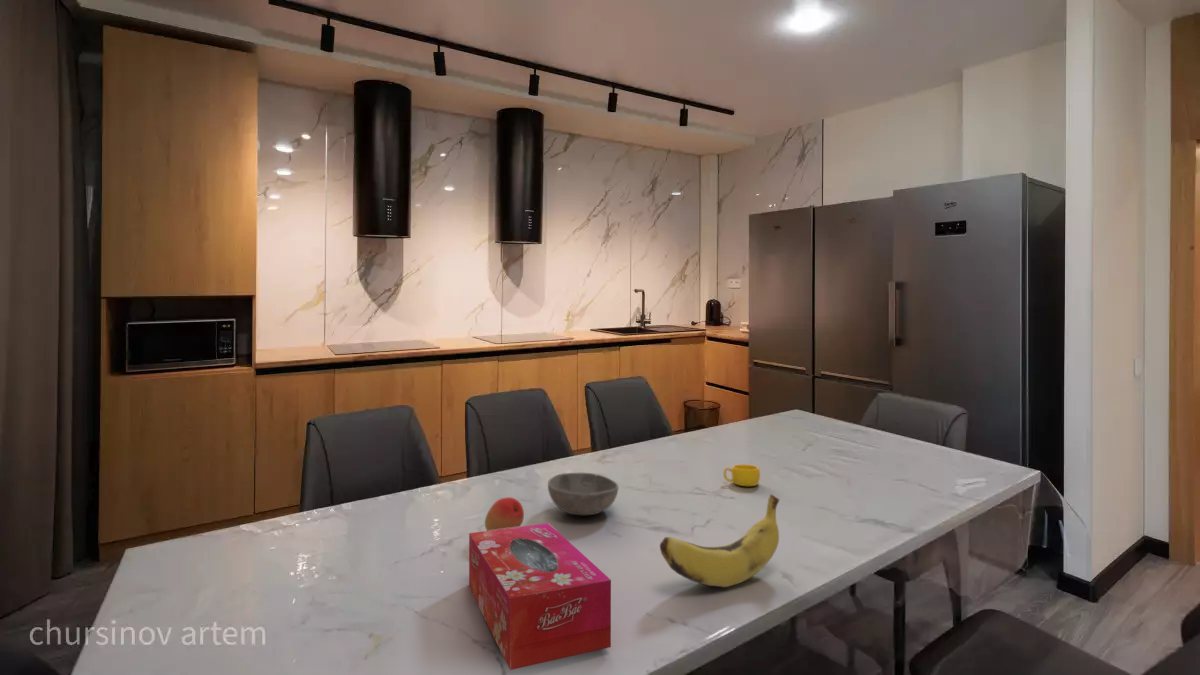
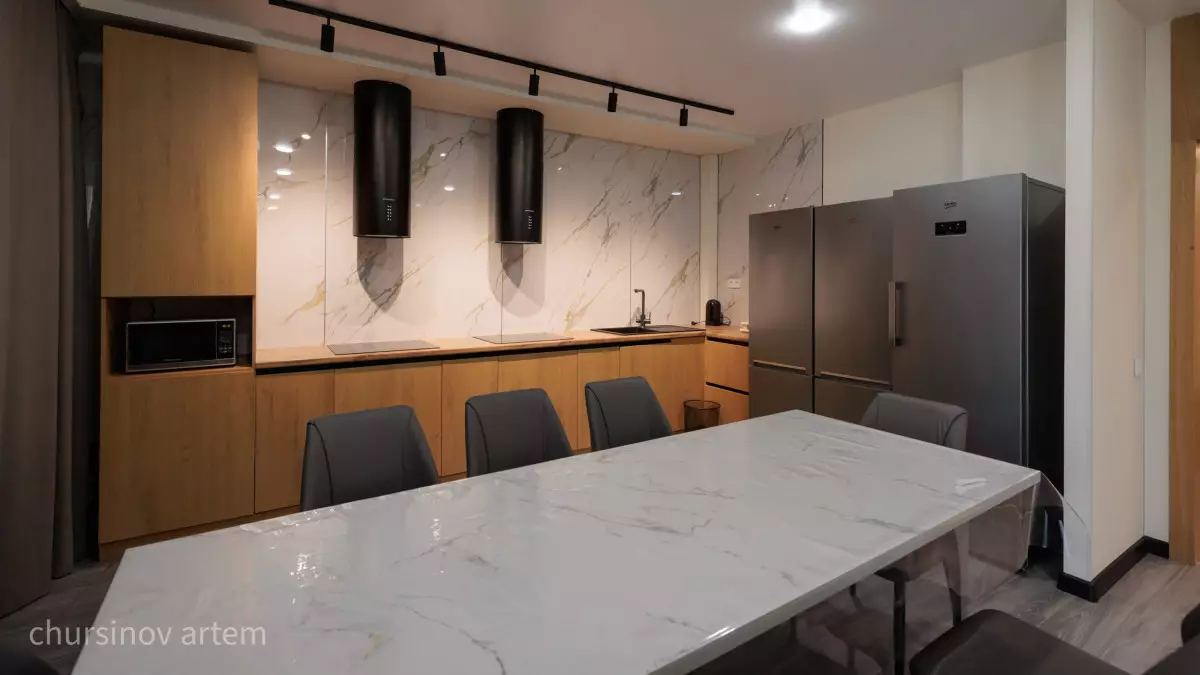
- tissue box [468,522,612,671]
- fruit [484,496,525,531]
- banana [659,493,780,588]
- bowl [547,472,619,516]
- cup [723,463,761,487]
